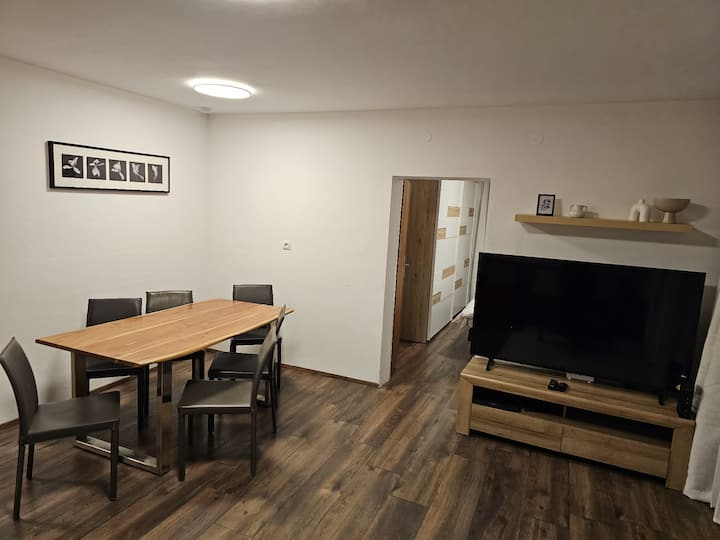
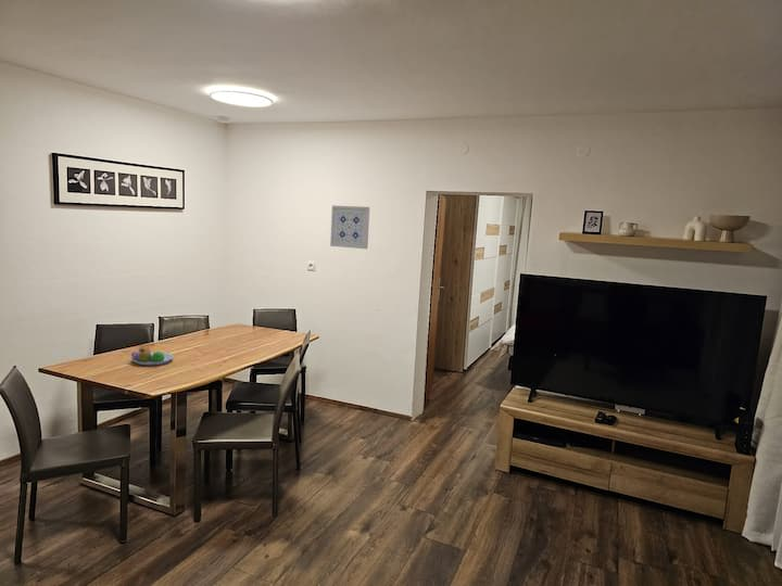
+ wall art [329,204,370,250]
+ fruit bowl [130,345,175,366]
